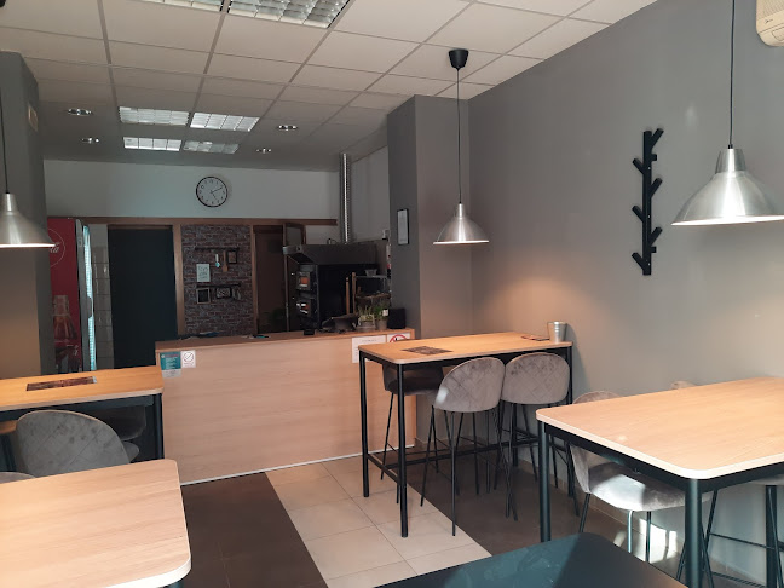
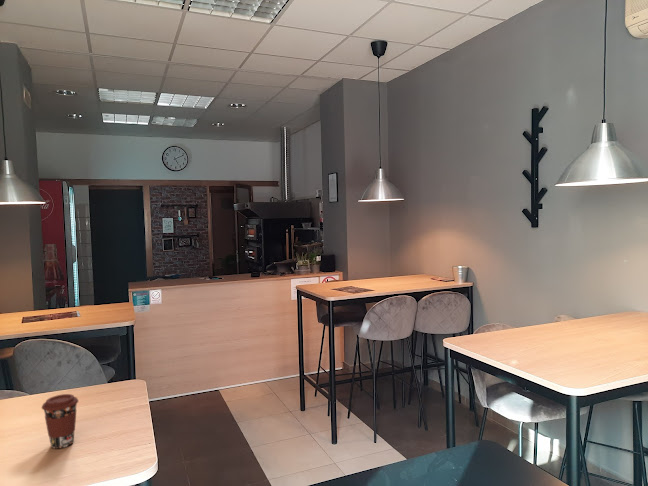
+ coffee cup [41,393,79,450]
